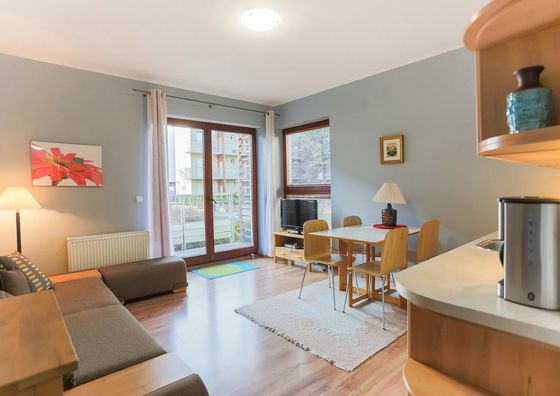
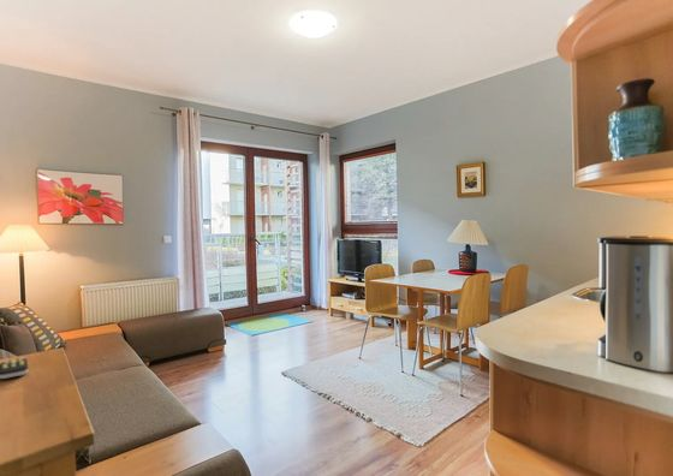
+ remote control [0,357,29,380]
